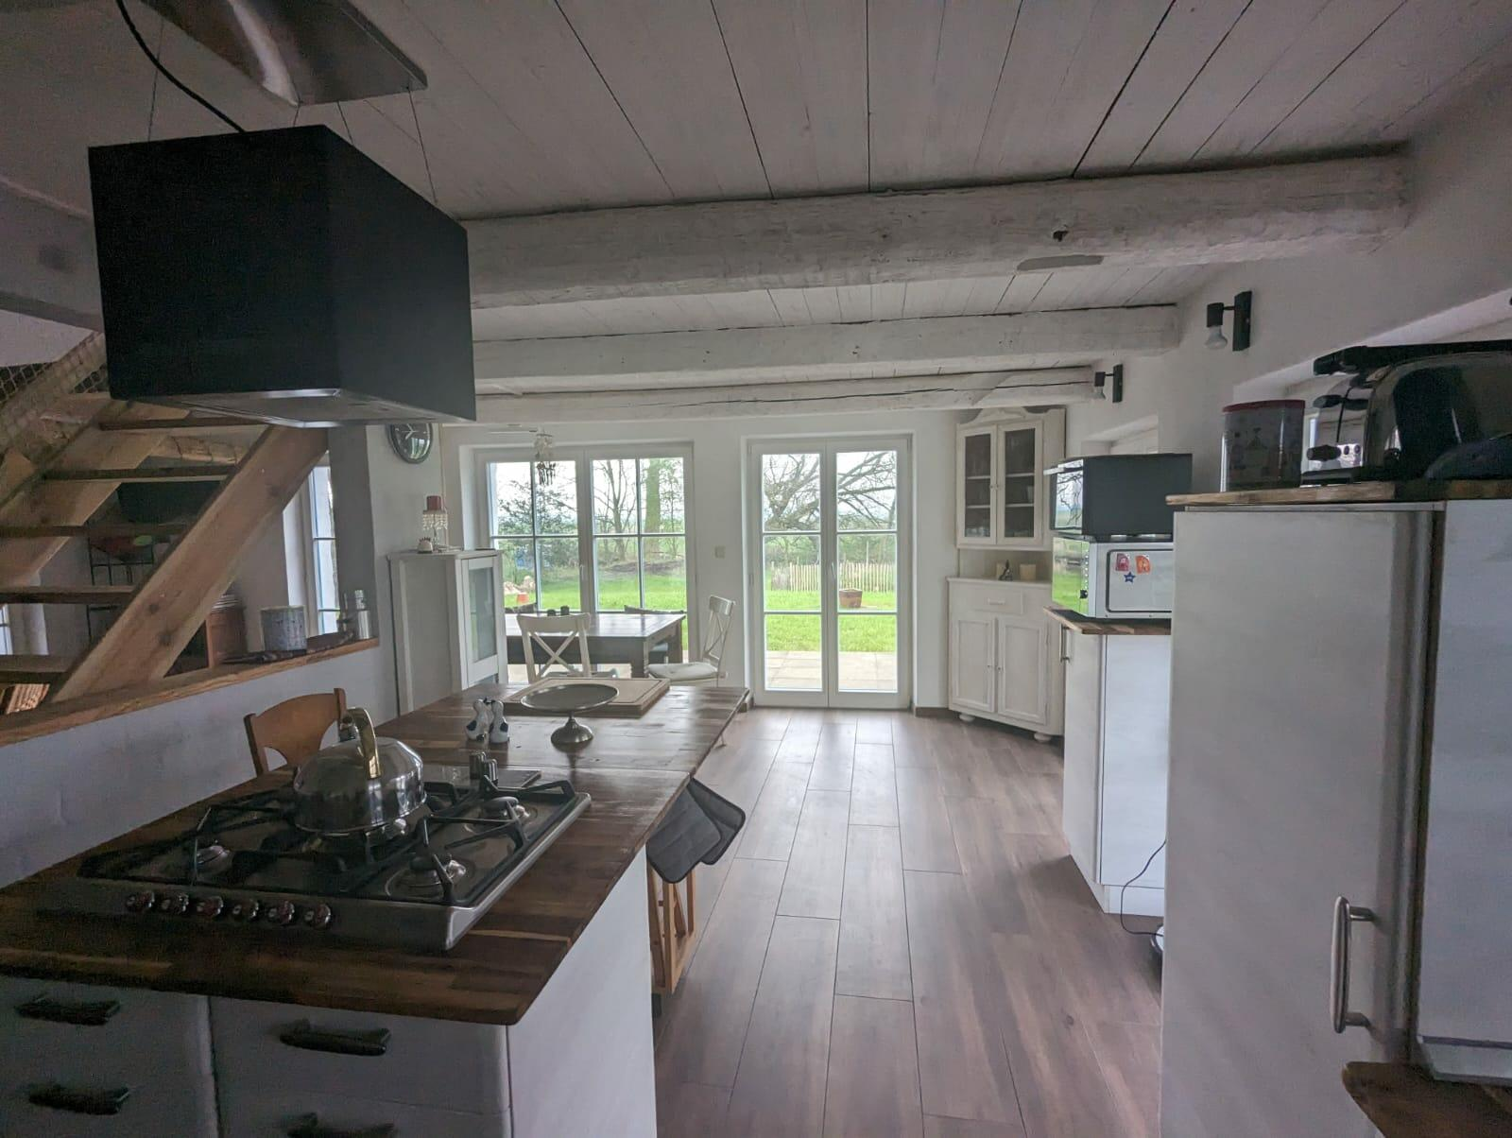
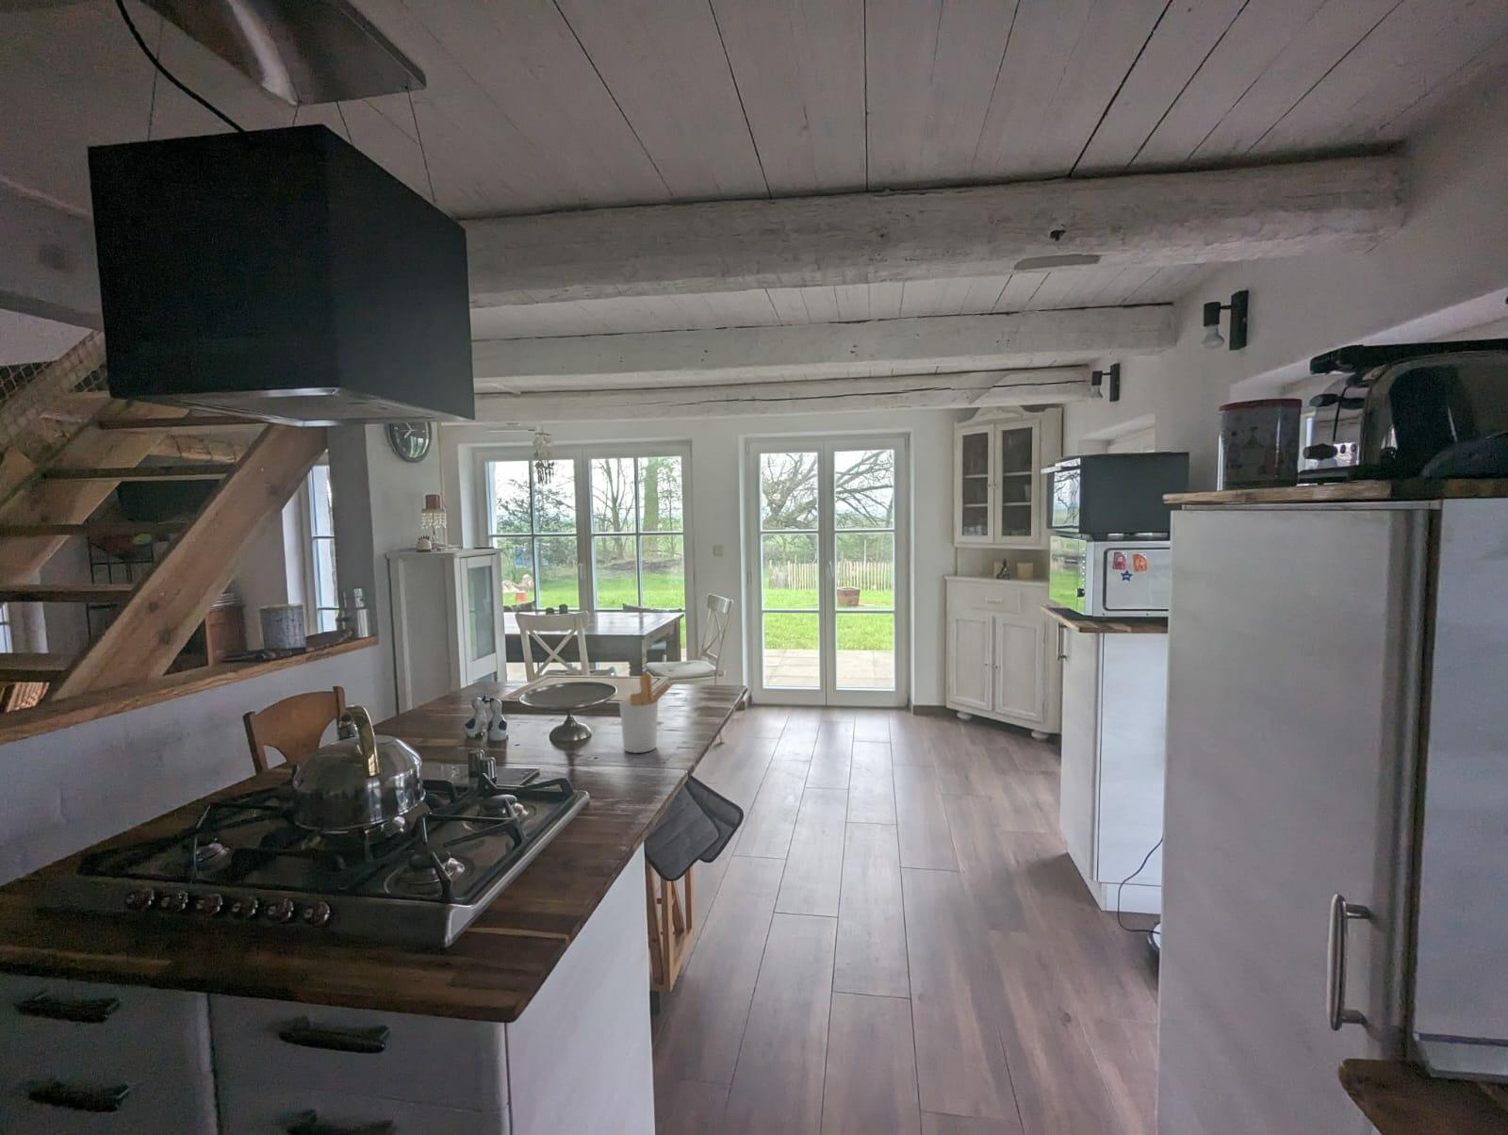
+ utensil holder [619,672,679,755]
